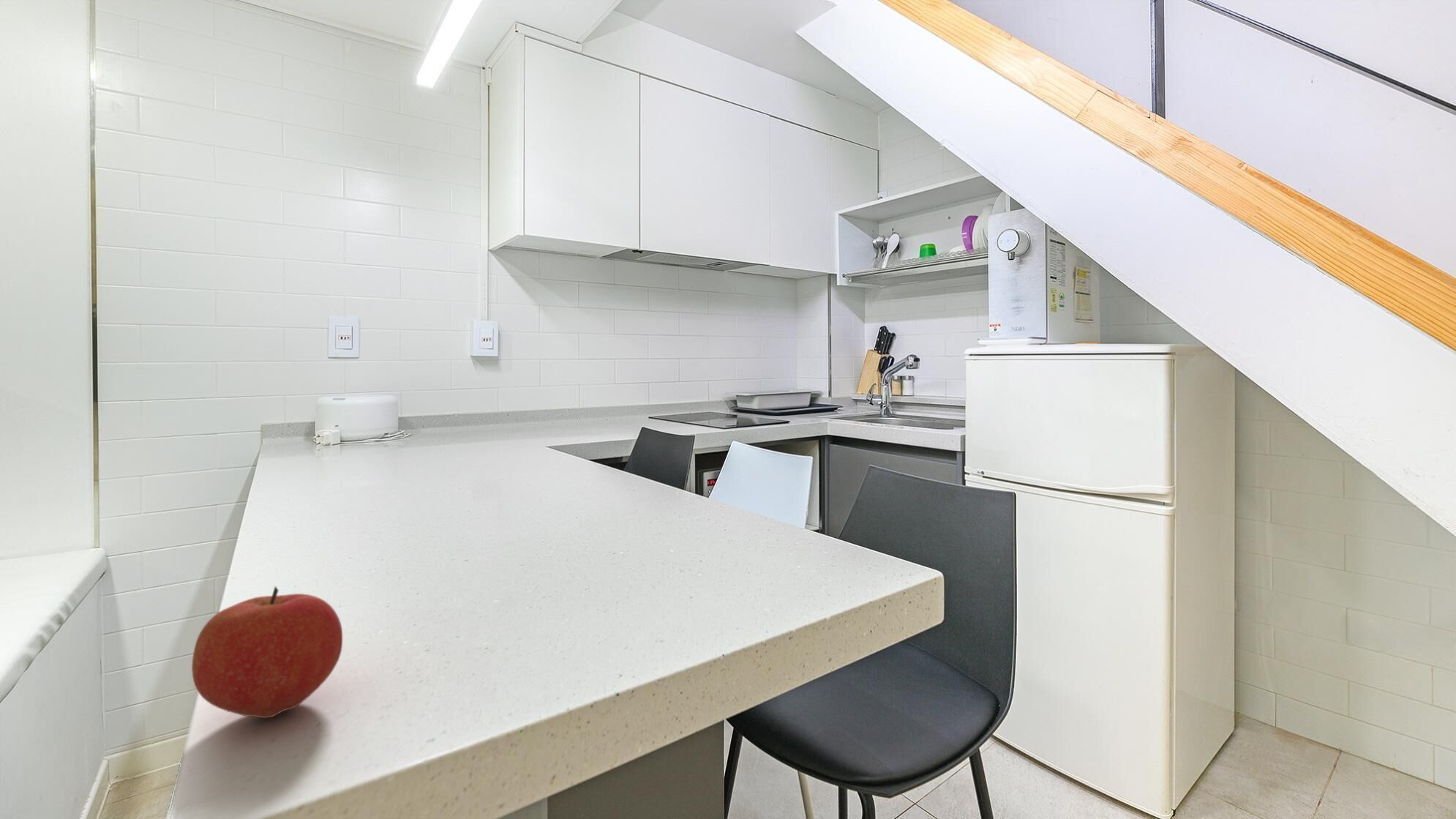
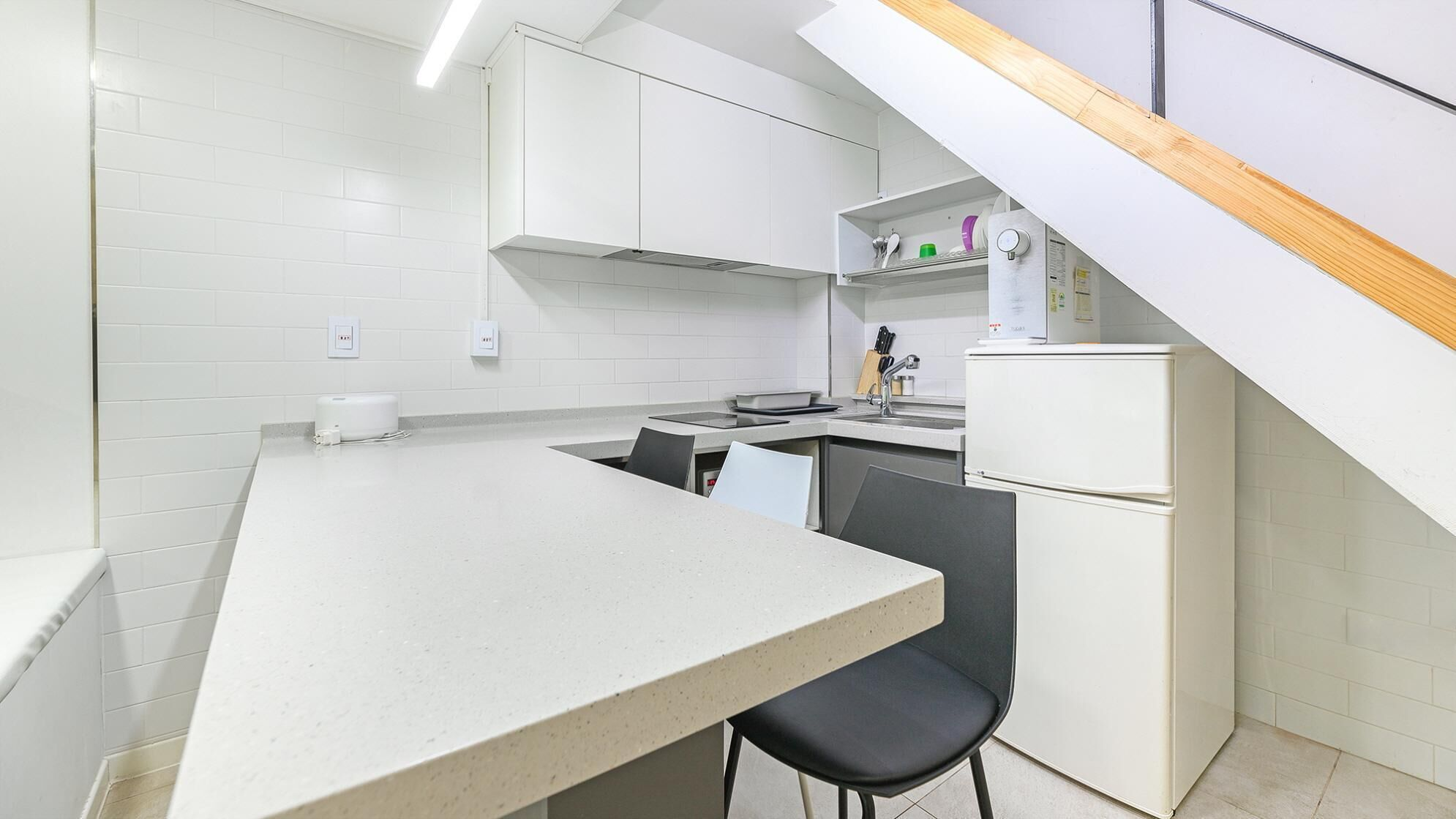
- apple [191,586,343,719]
